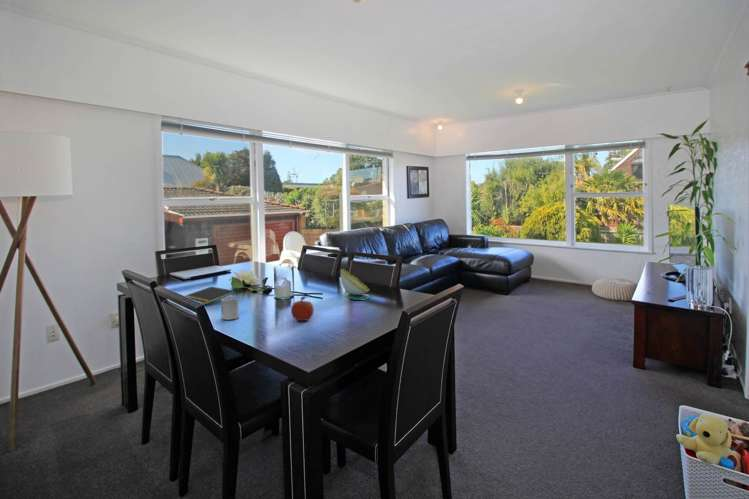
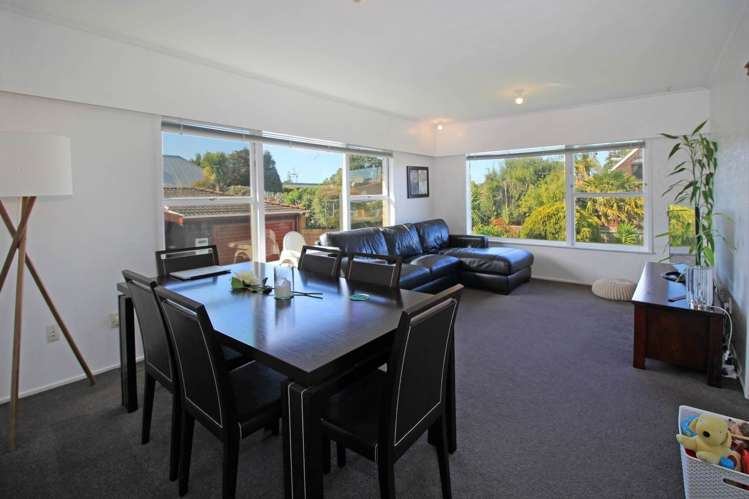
- decorative bowl [340,268,370,296]
- notepad [184,286,236,306]
- fruit [290,295,315,322]
- cup [220,297,240,321]
